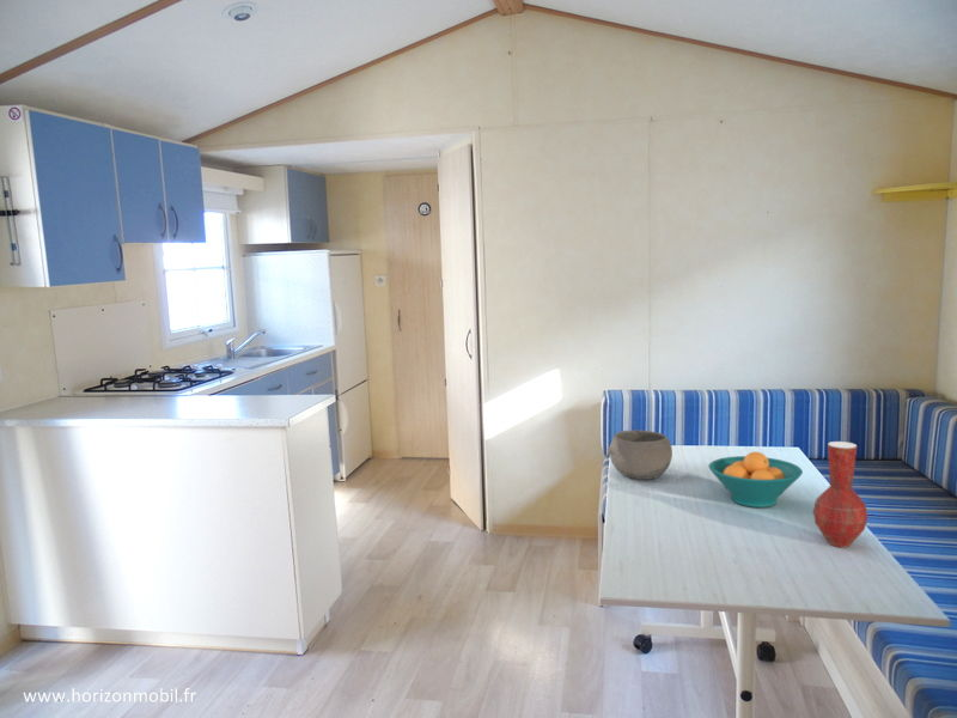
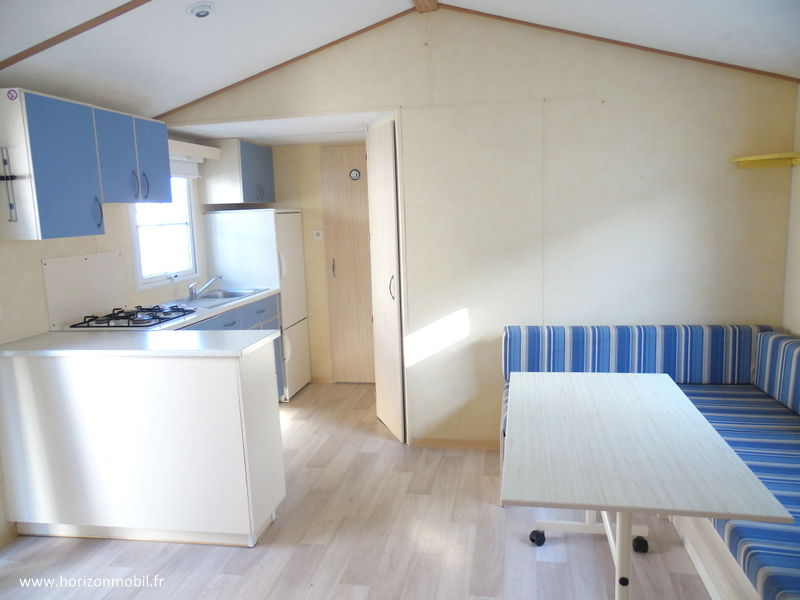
- fruit bowl [707,451,804,509]
- bowl [606,430,673,481]
- vase [812,440,870,549]
